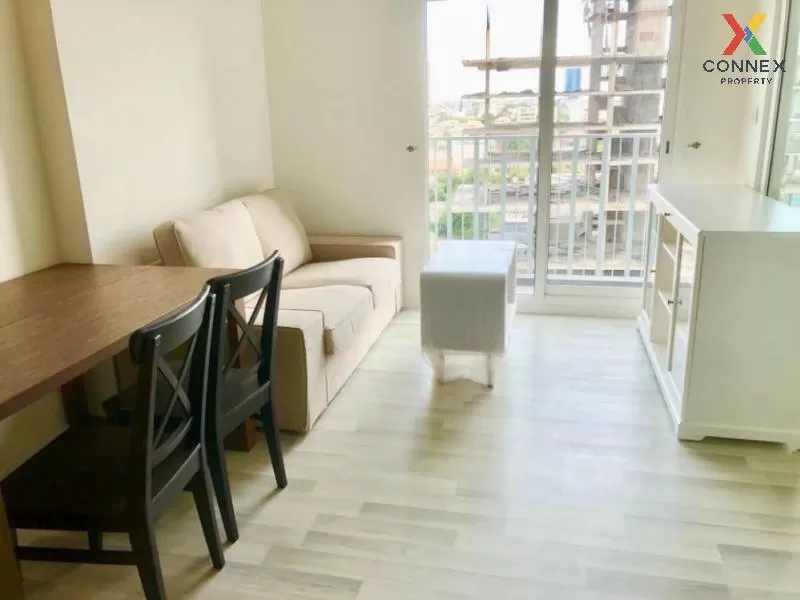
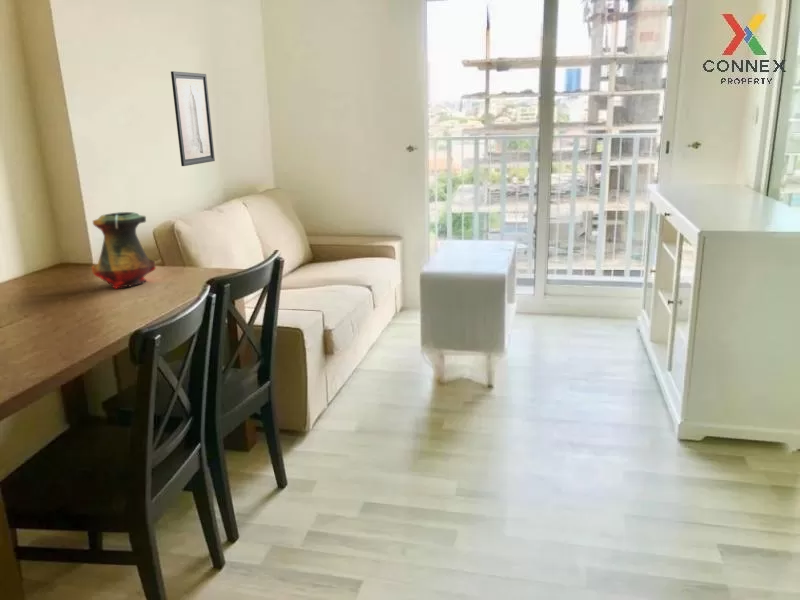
+ wall art [170,70,216,167]
+ vase [91,211,157,290]
